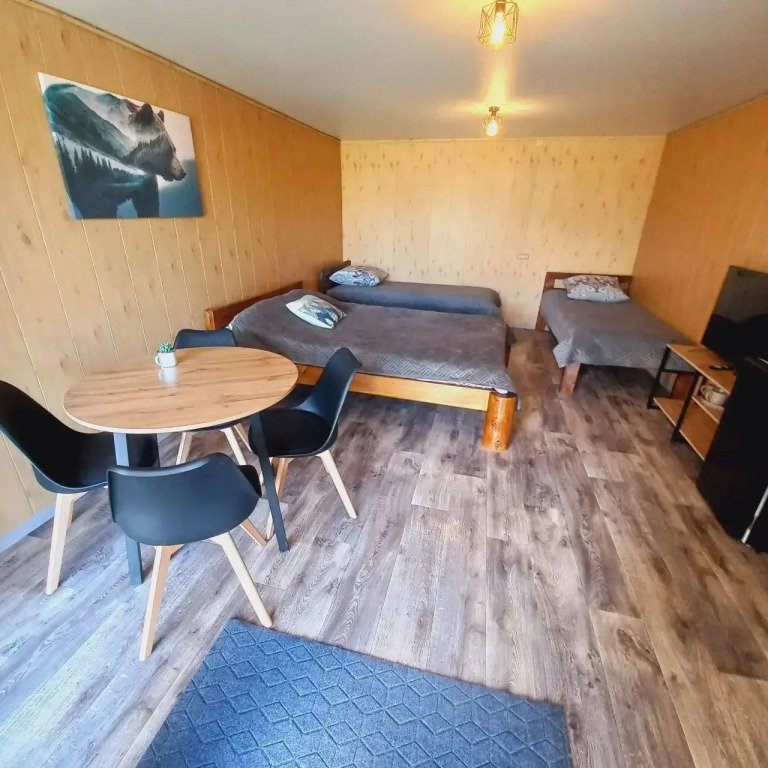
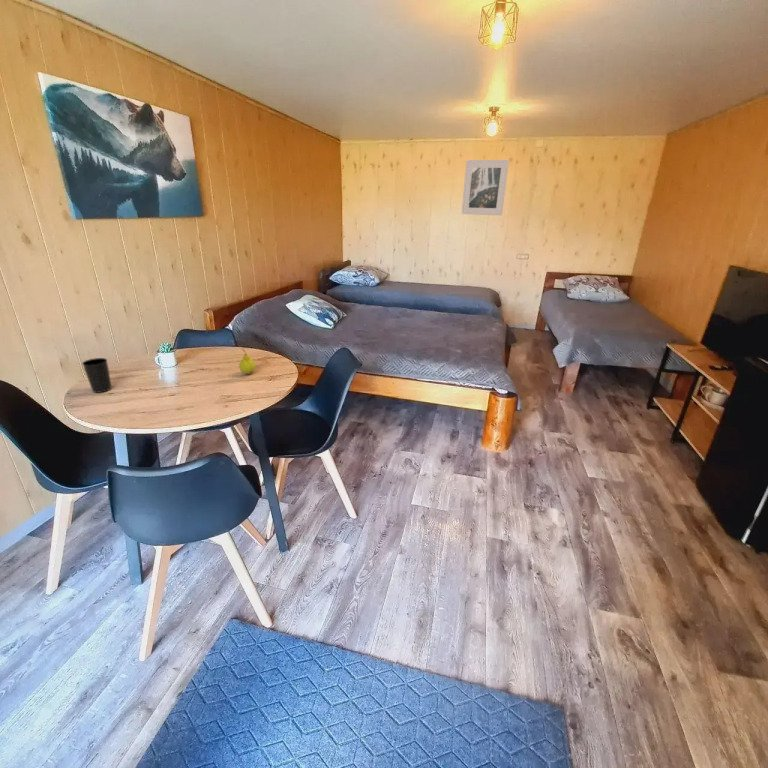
+ fruit [238,348,257,375]
+ cup [81,357,113,394]
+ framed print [461,159,510,216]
